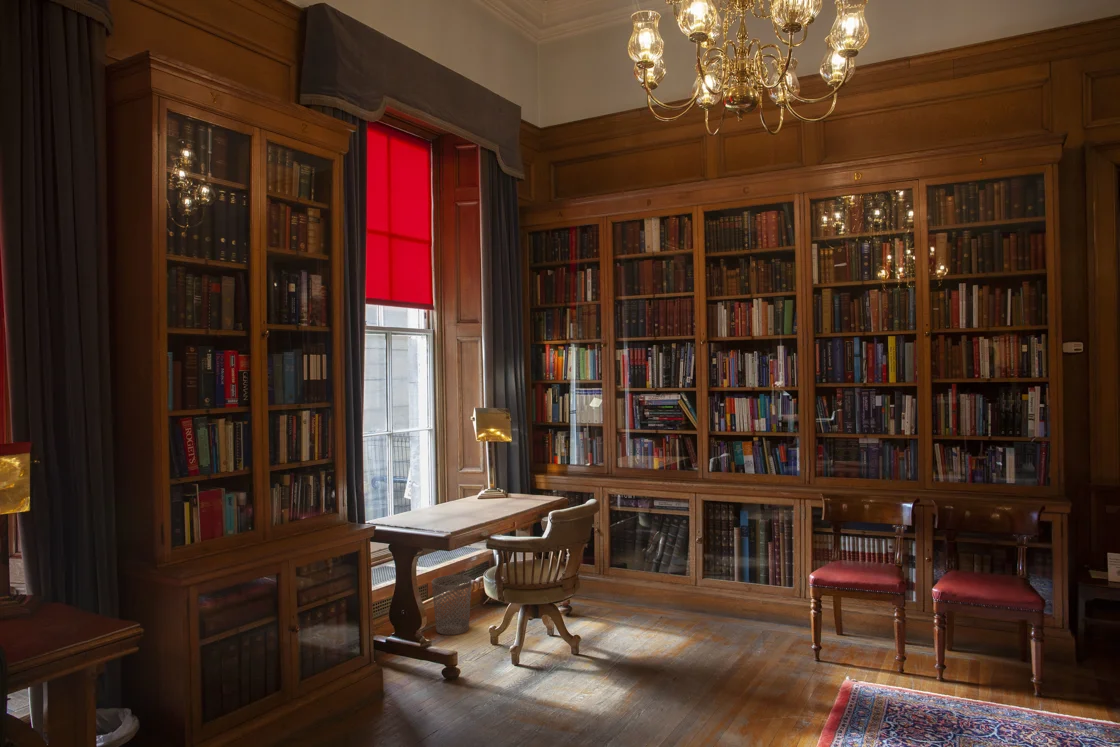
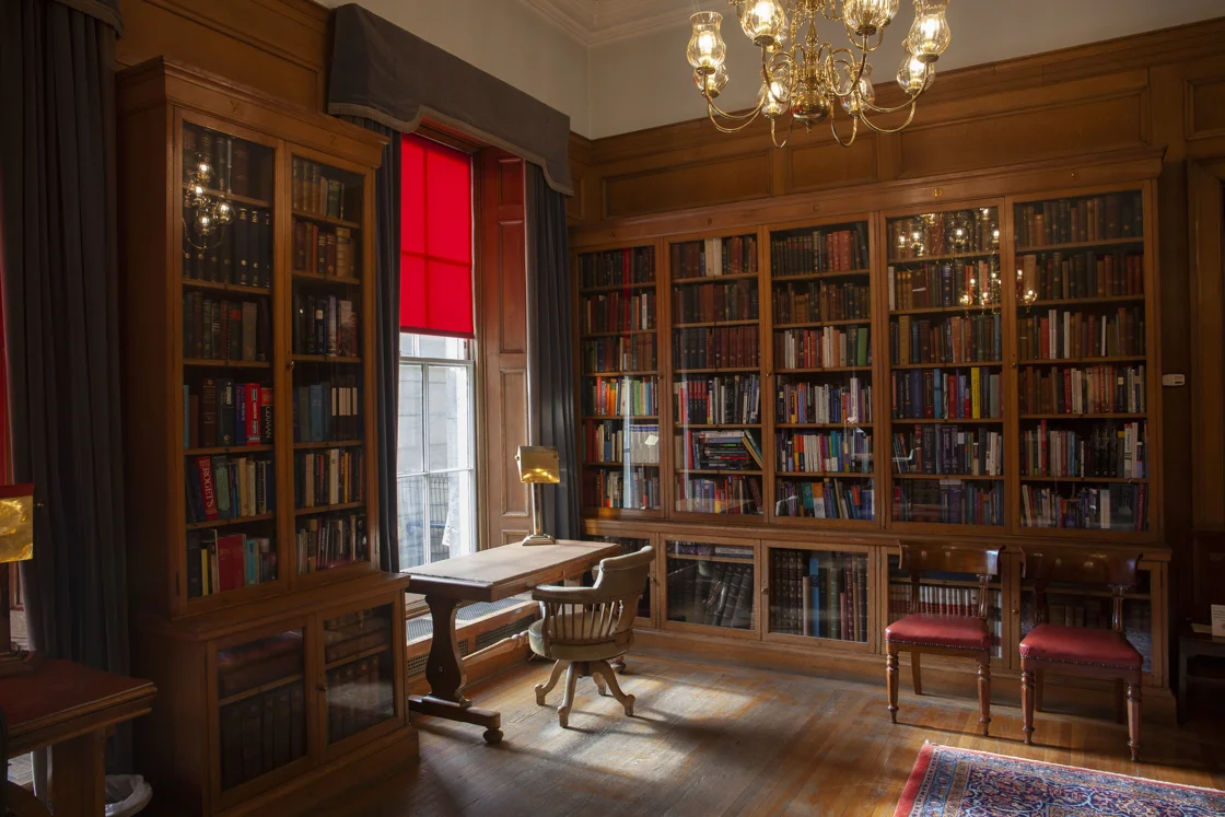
- wastebasket [431,574,473,636]
